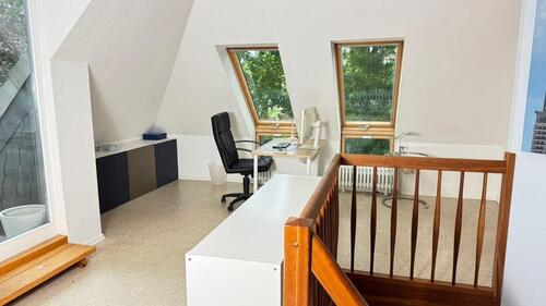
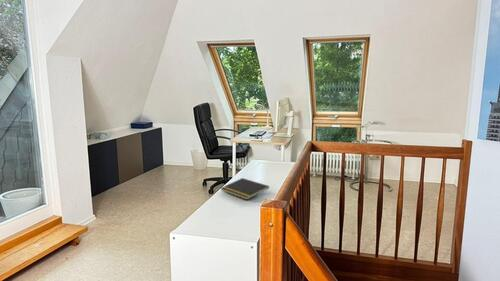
+ notepad [220,177,270,201]
